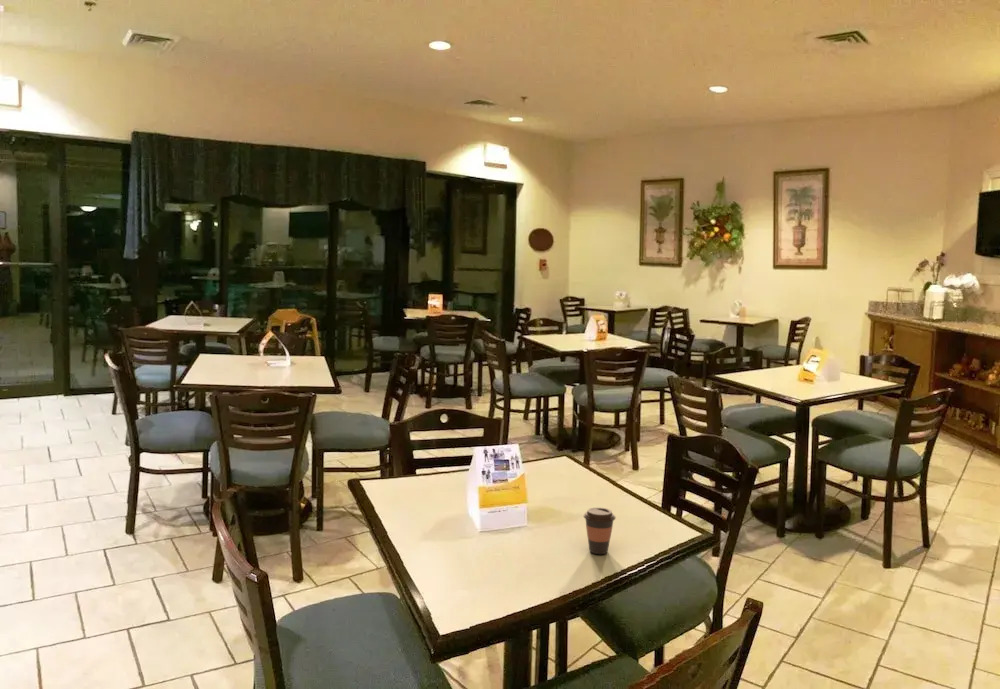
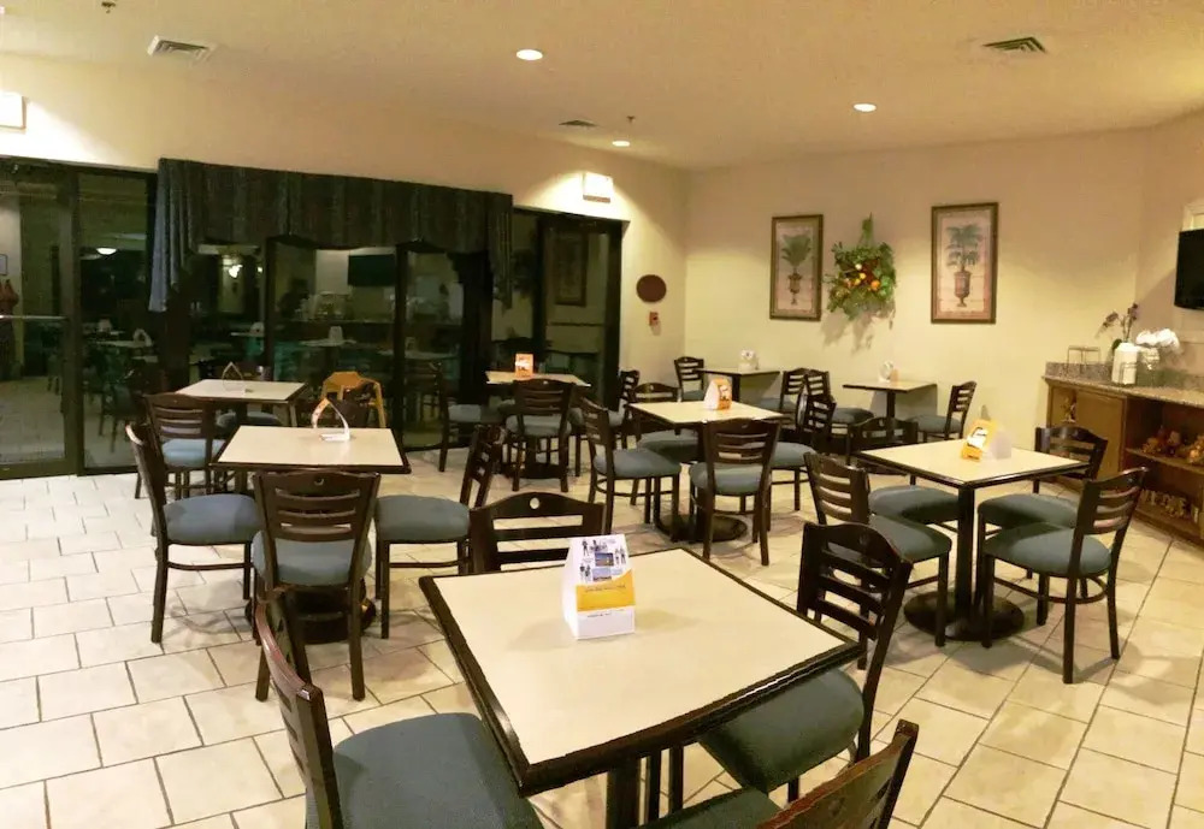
- coffee cup [583,507,617,555]
